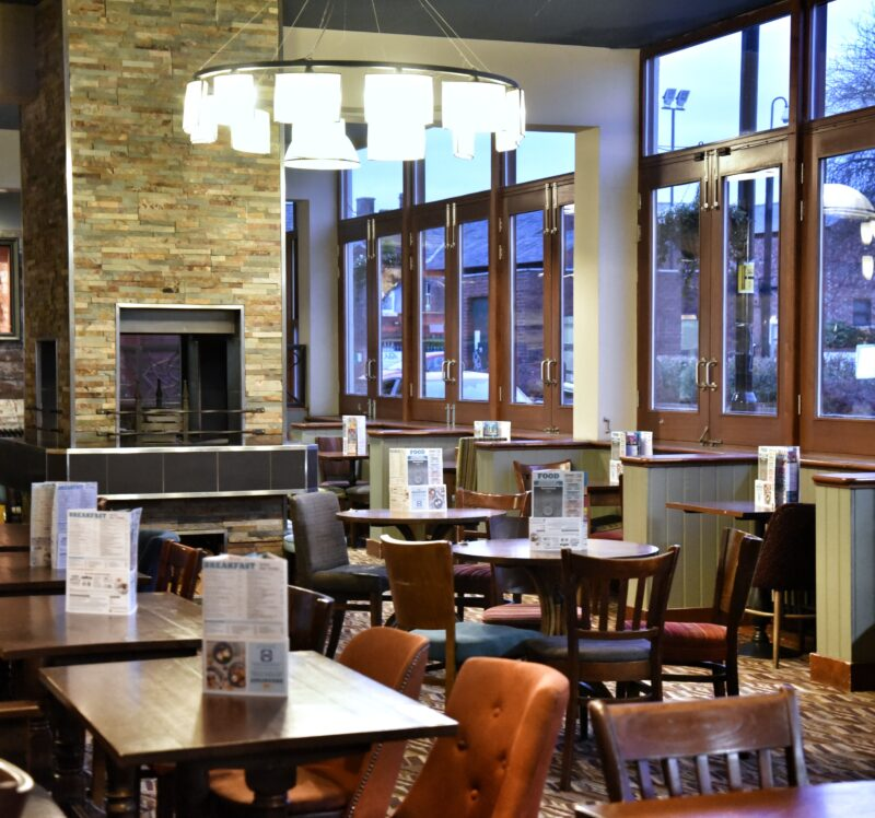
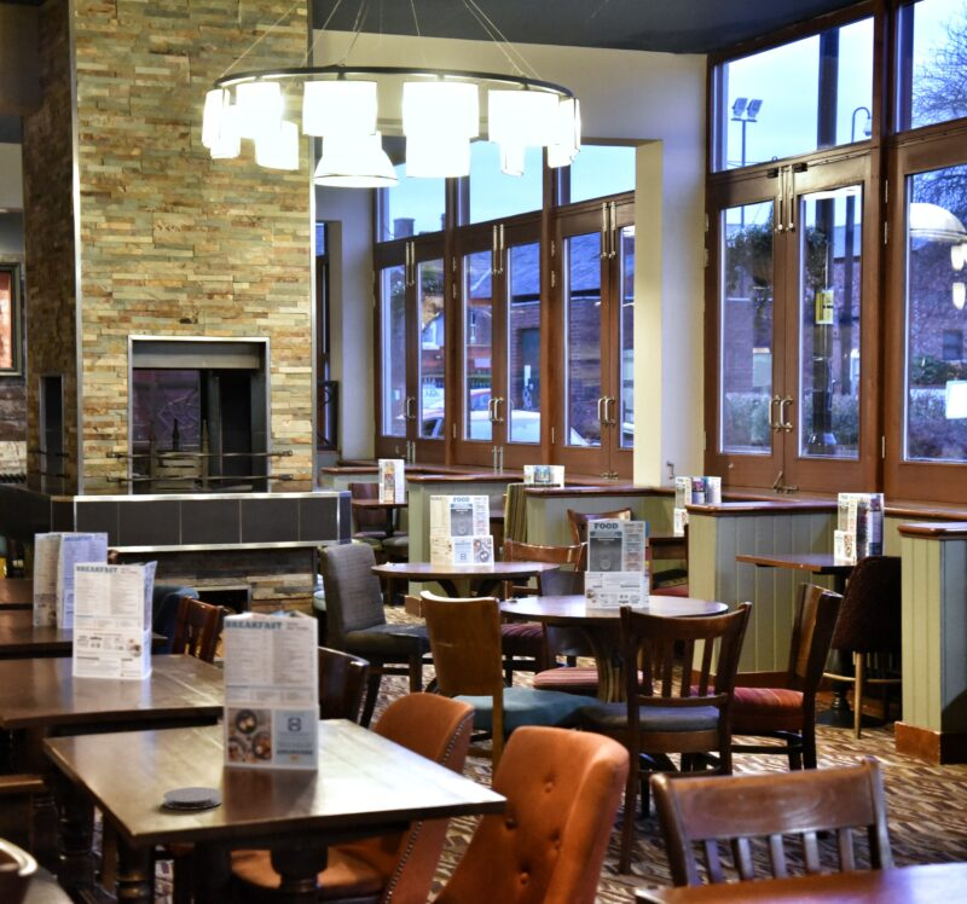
+ coaster [162,786,224,811]
